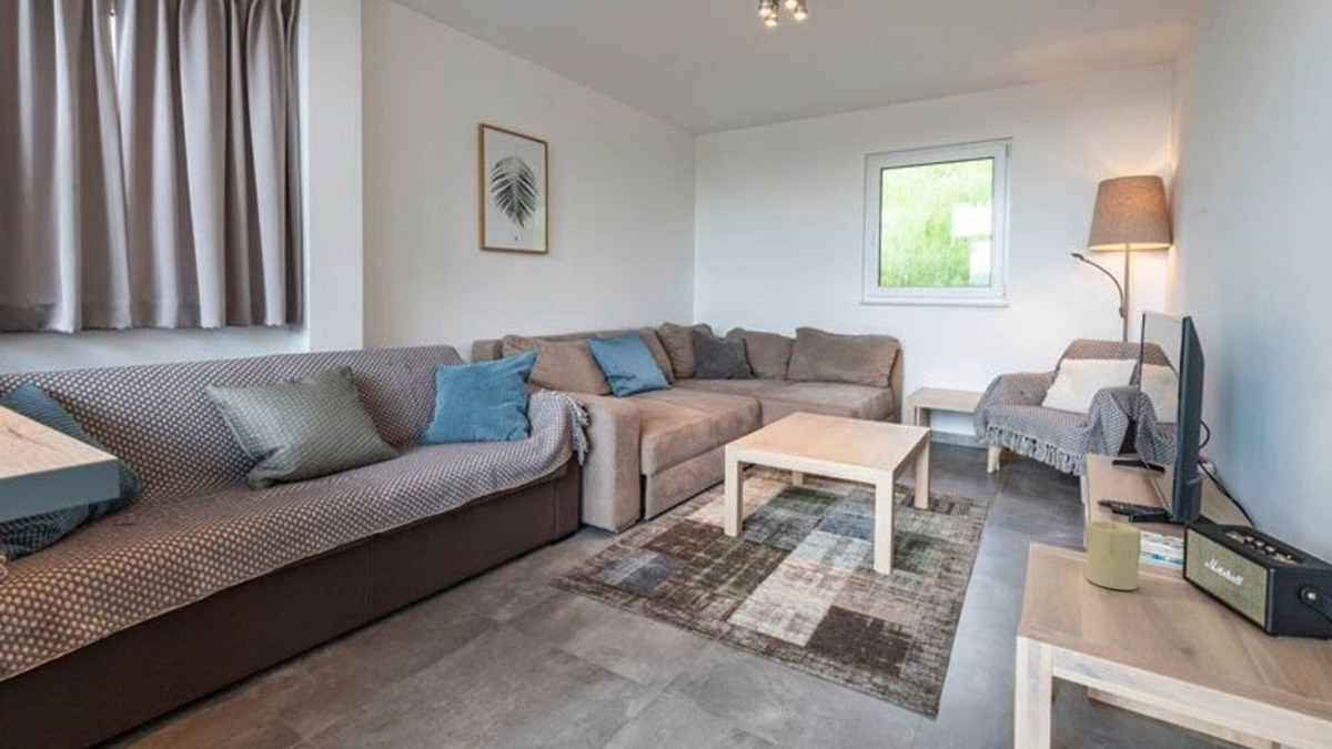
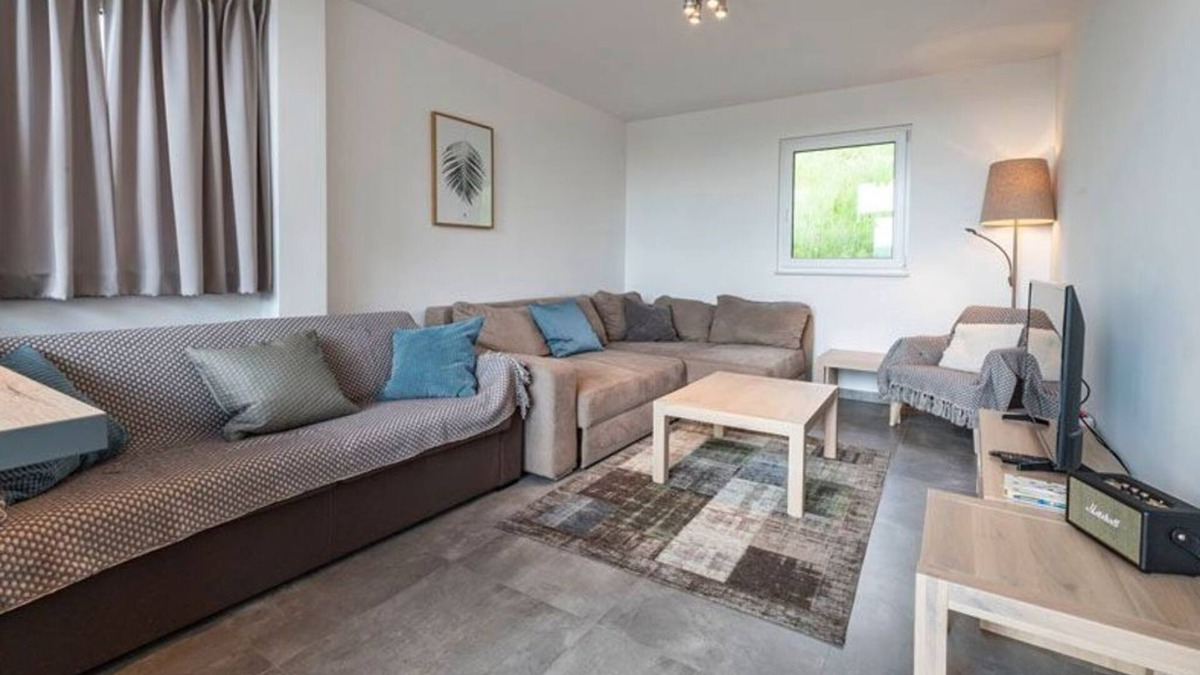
- candle [1086,519,1142,591]
